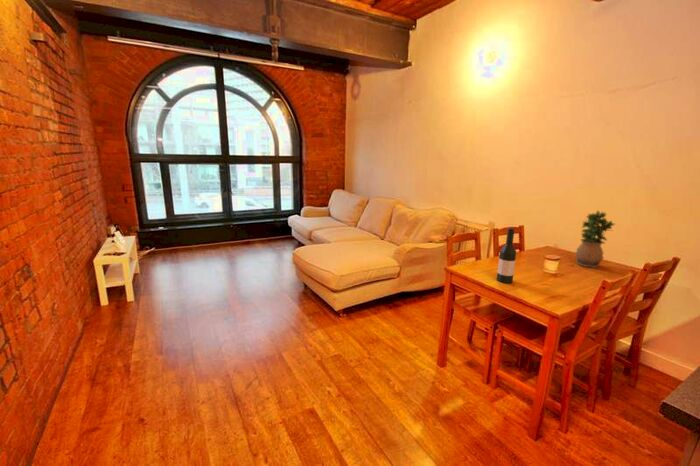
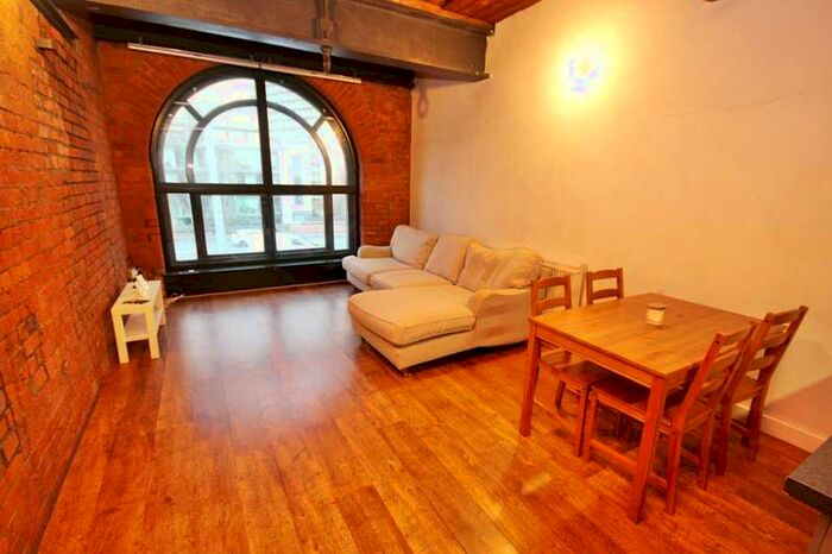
- wine bottle [496,226,517,284]
- potted plant [574,210,616,269]
